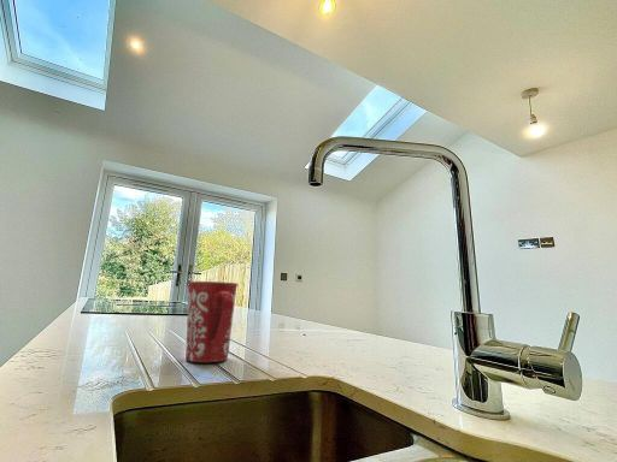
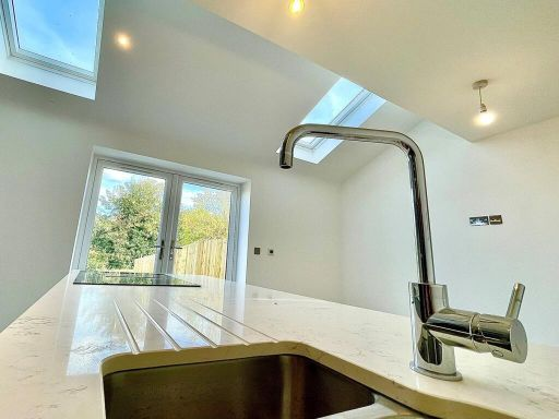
- mug [184,280,239,363]
